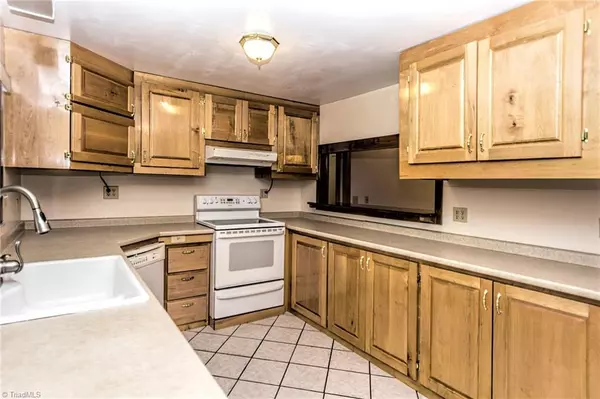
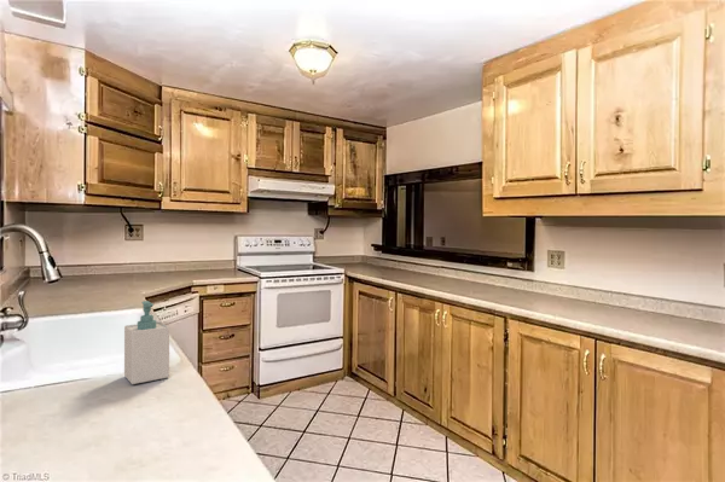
+ soap bottle [123,300,170,385]
